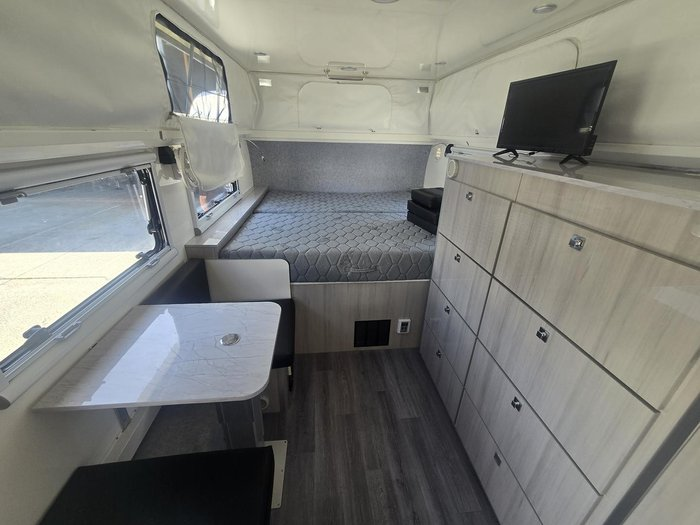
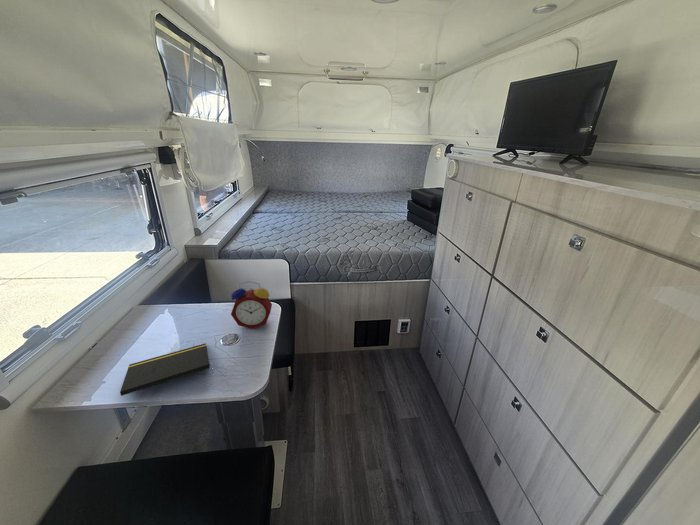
+ notepad [119,342,214,397]
+ alarm clock [230,280,273,330]
